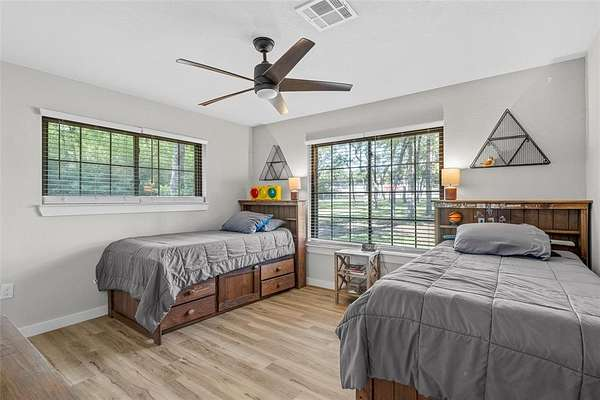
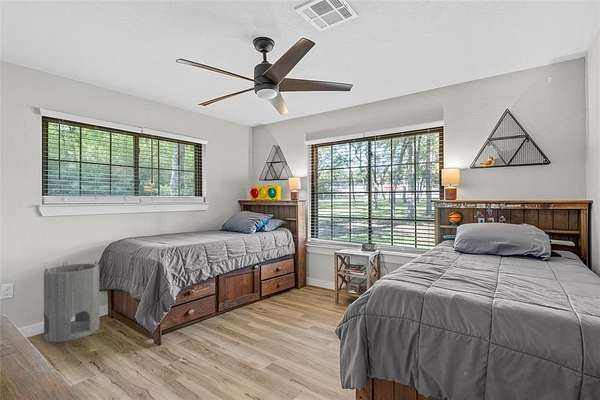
+ cylinder [43,260,100,343]
